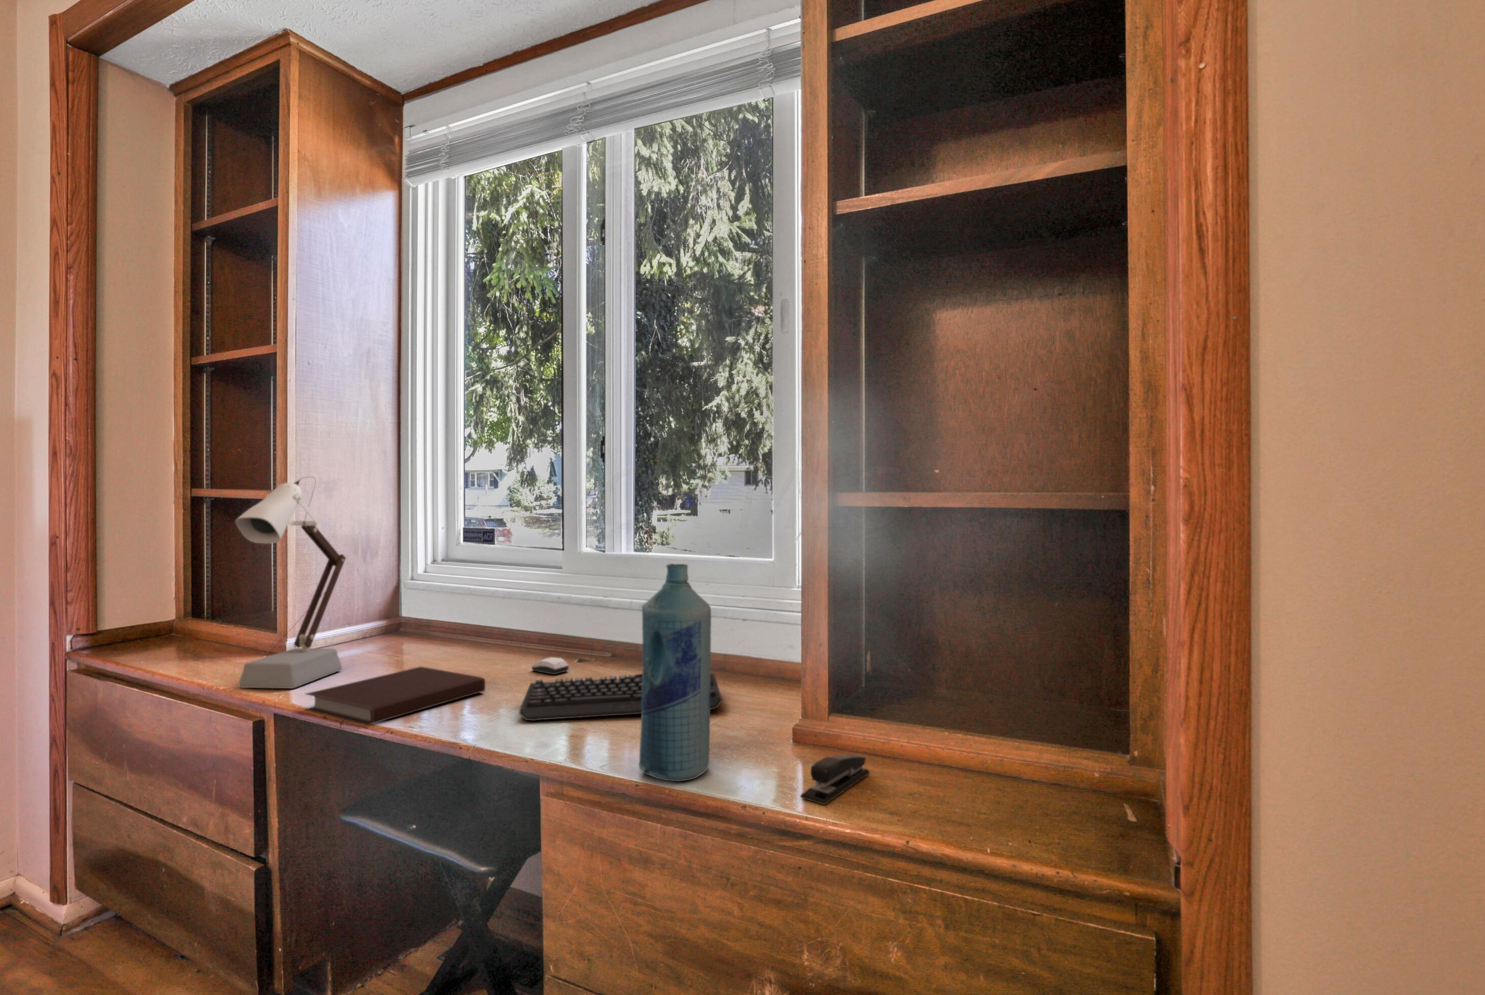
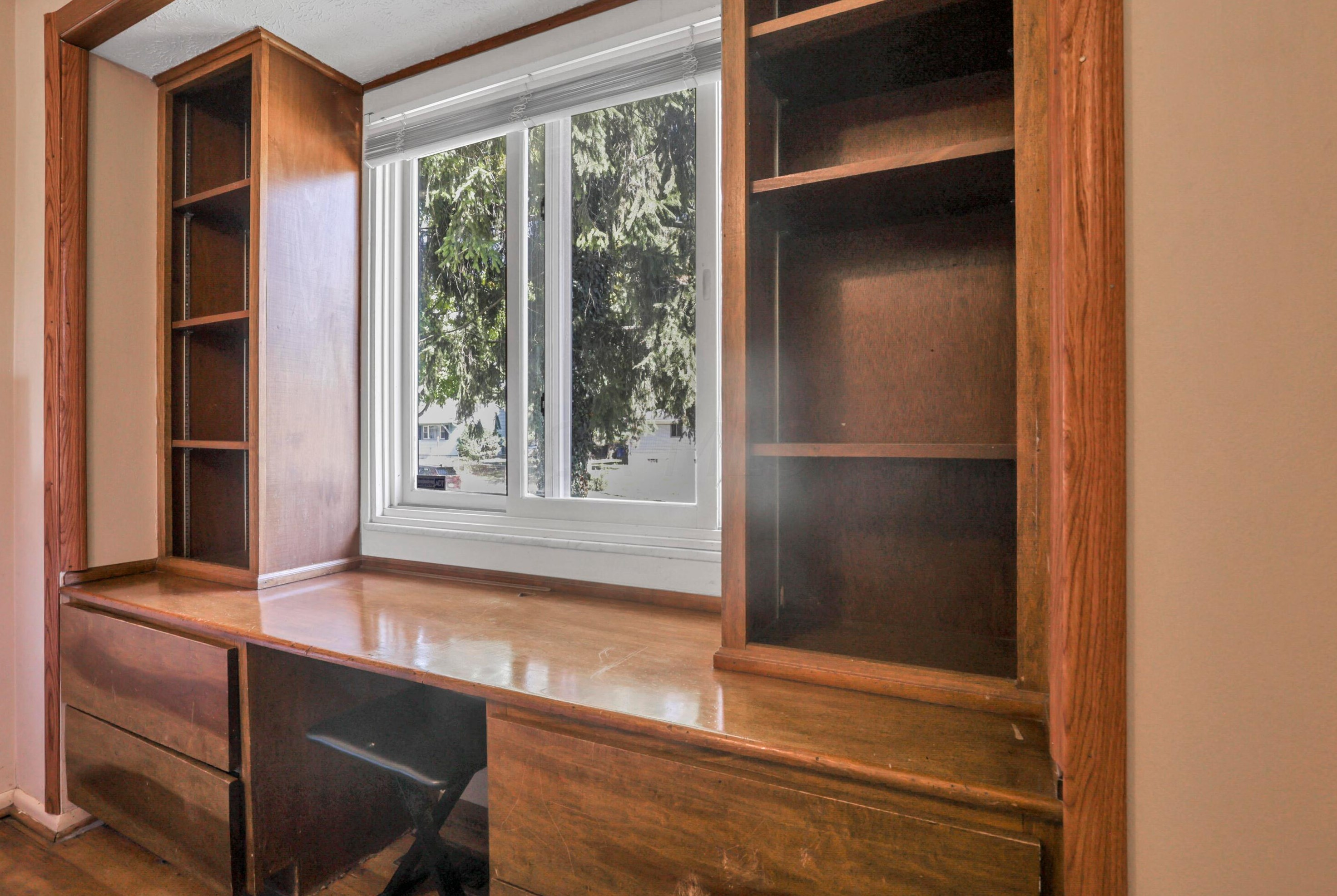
- notebook [304,666,485,725]
- computer mouse [531,656,570,675]
- keyboard [519,673,722,722]
- desk lamp [235,476,347,689]
- bottle [638,563,712,782]
- stapler [800,754,870,805]
